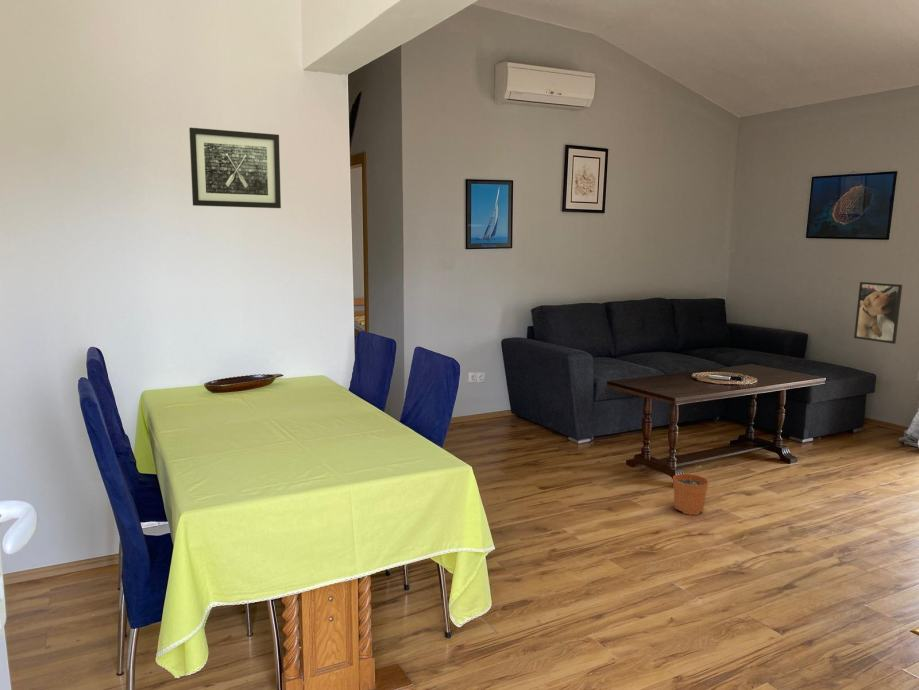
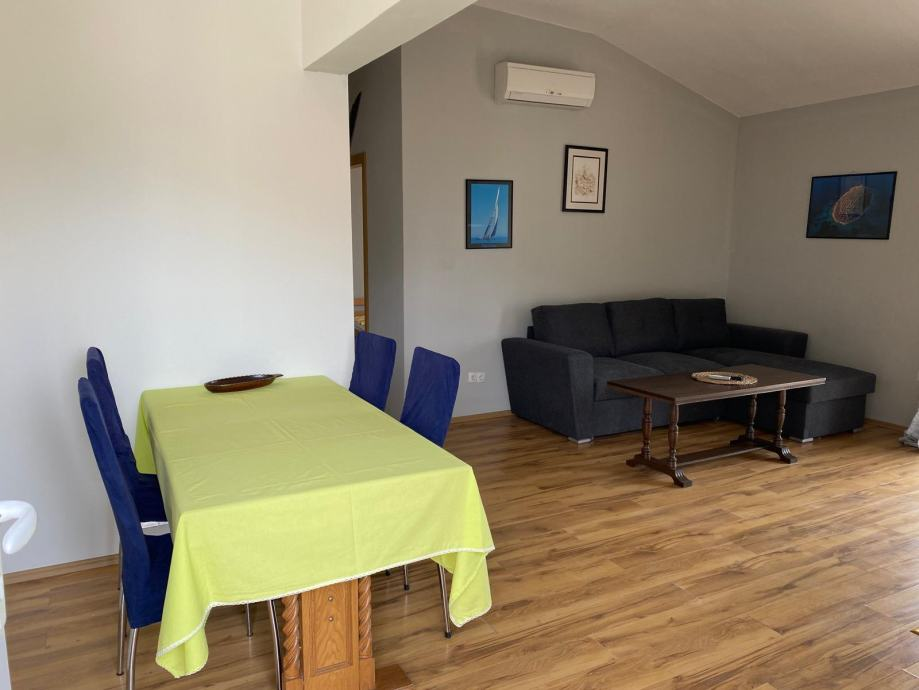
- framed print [853,281,903,345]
- plant pot [672,465,710,516]
- wall art [188,127,282,209]
